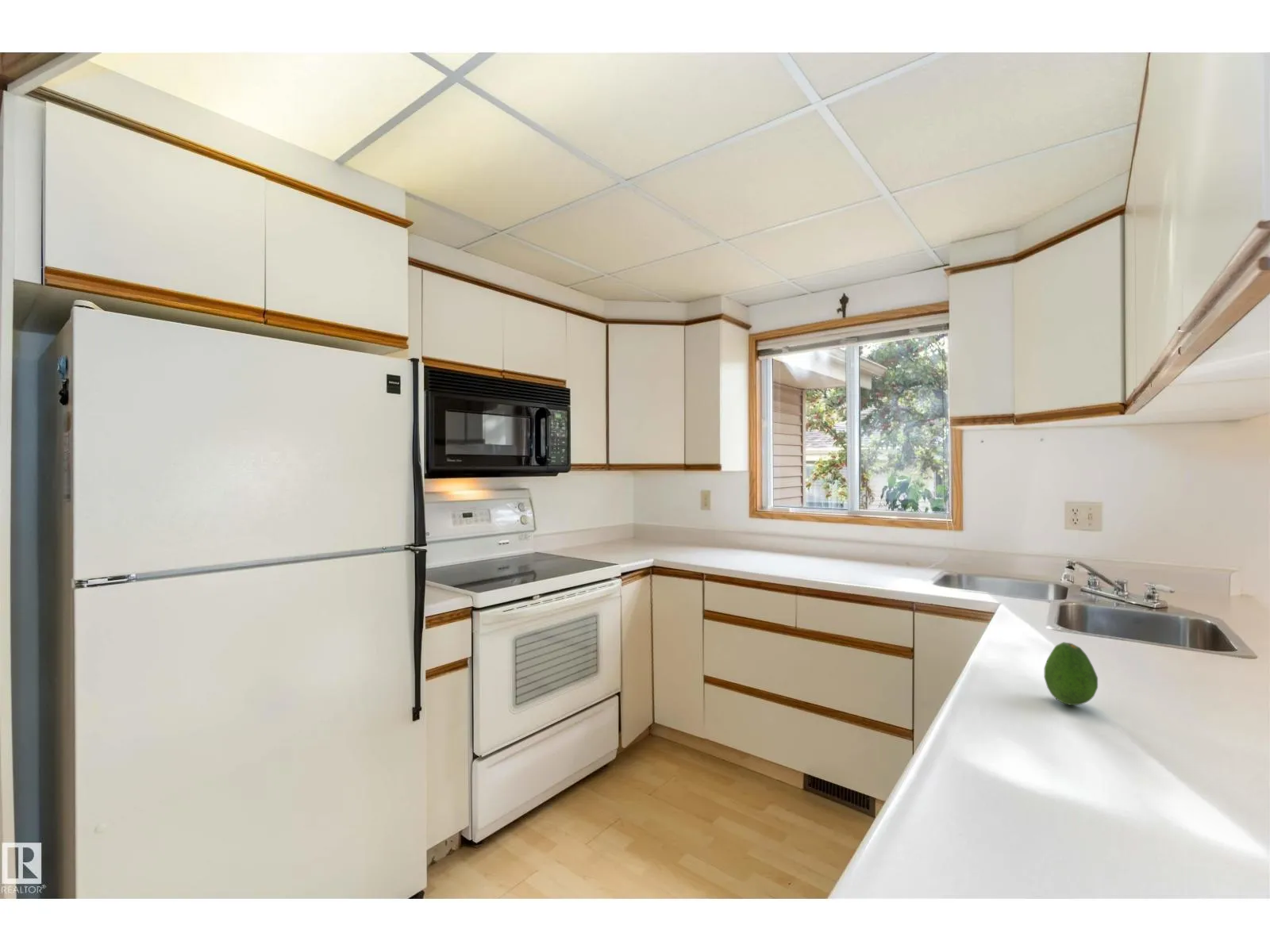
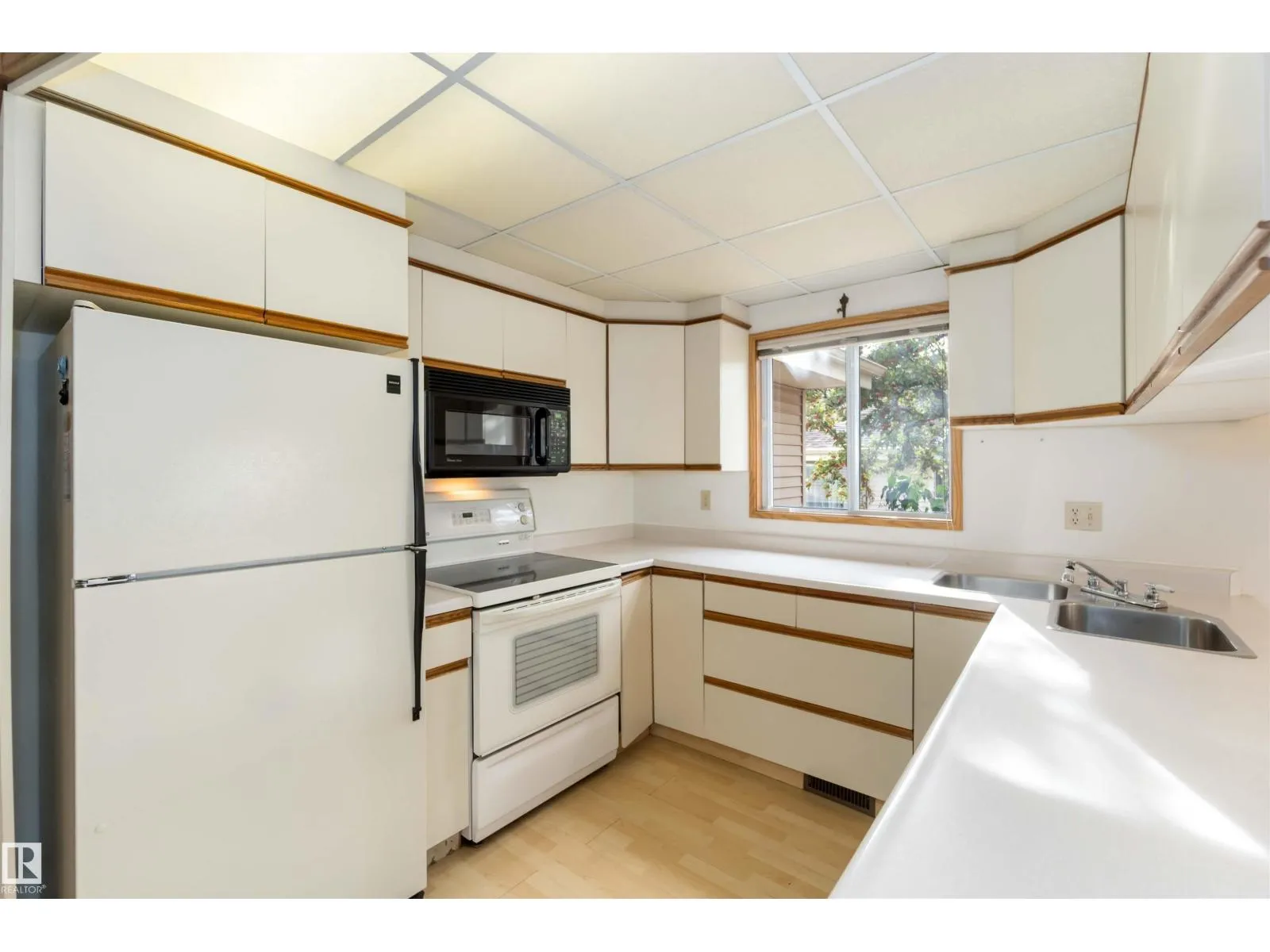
- fruit [1043,641,1099,706]
